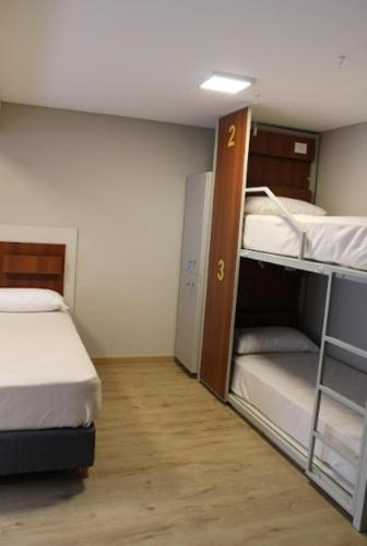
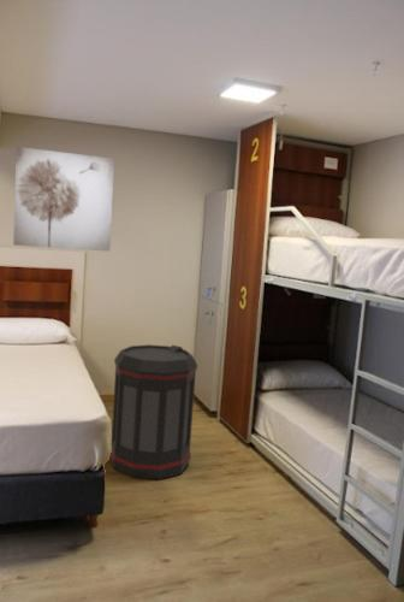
+ wall art [12,146,115,253]
+ trash can [109,343,198,480]
